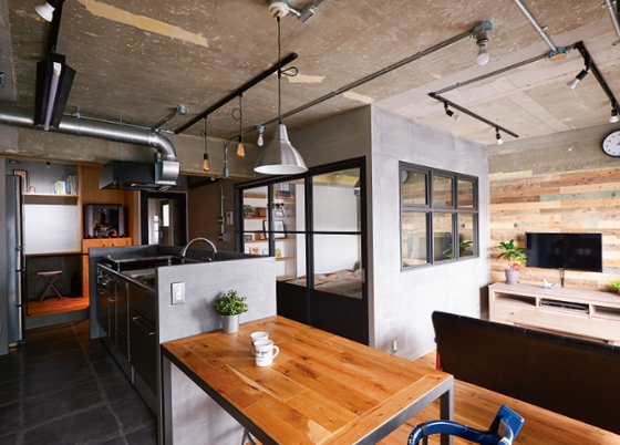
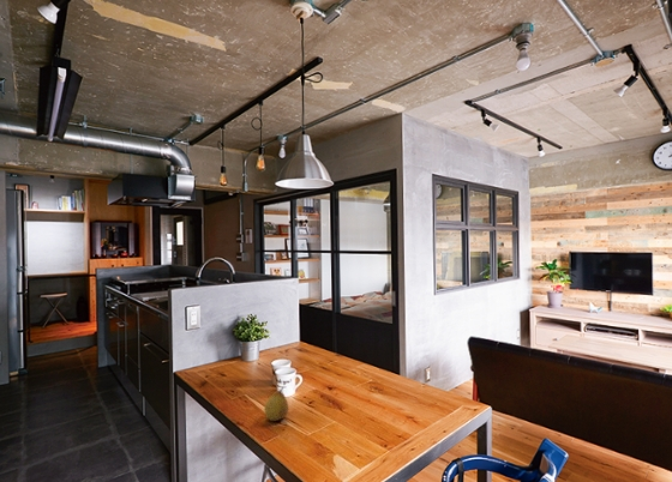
+ fruit [263,386,289,422]
